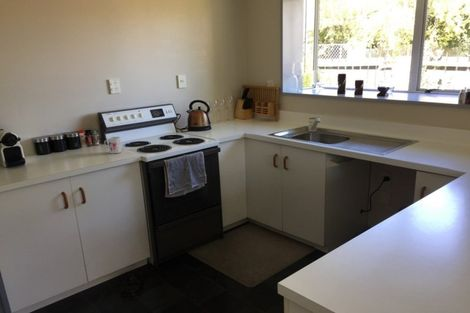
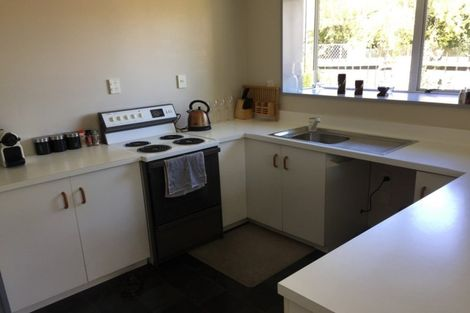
- mug [103,136,123,154]
